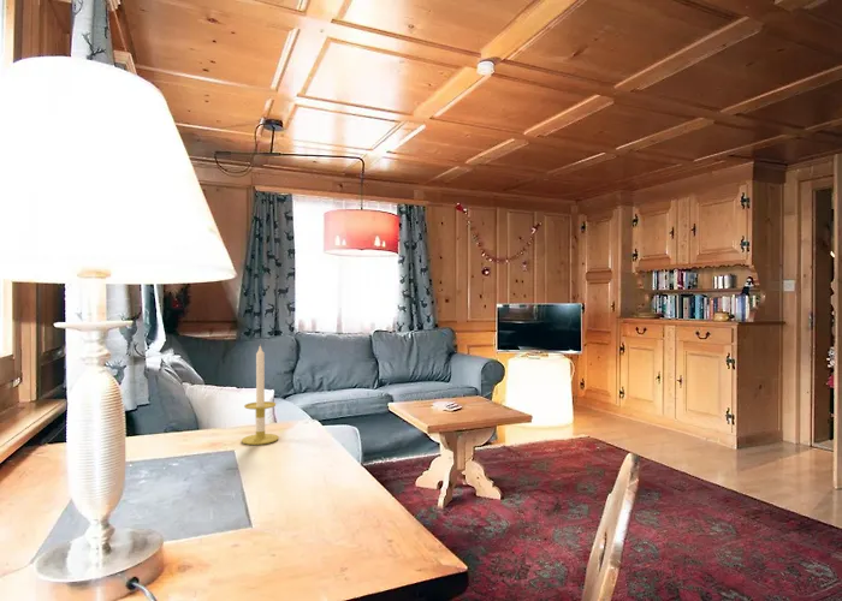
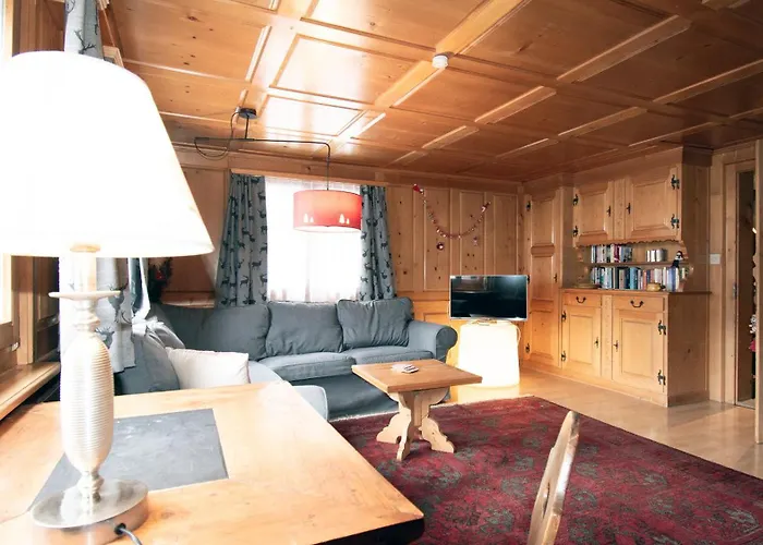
- candle [241,343,280,446]
